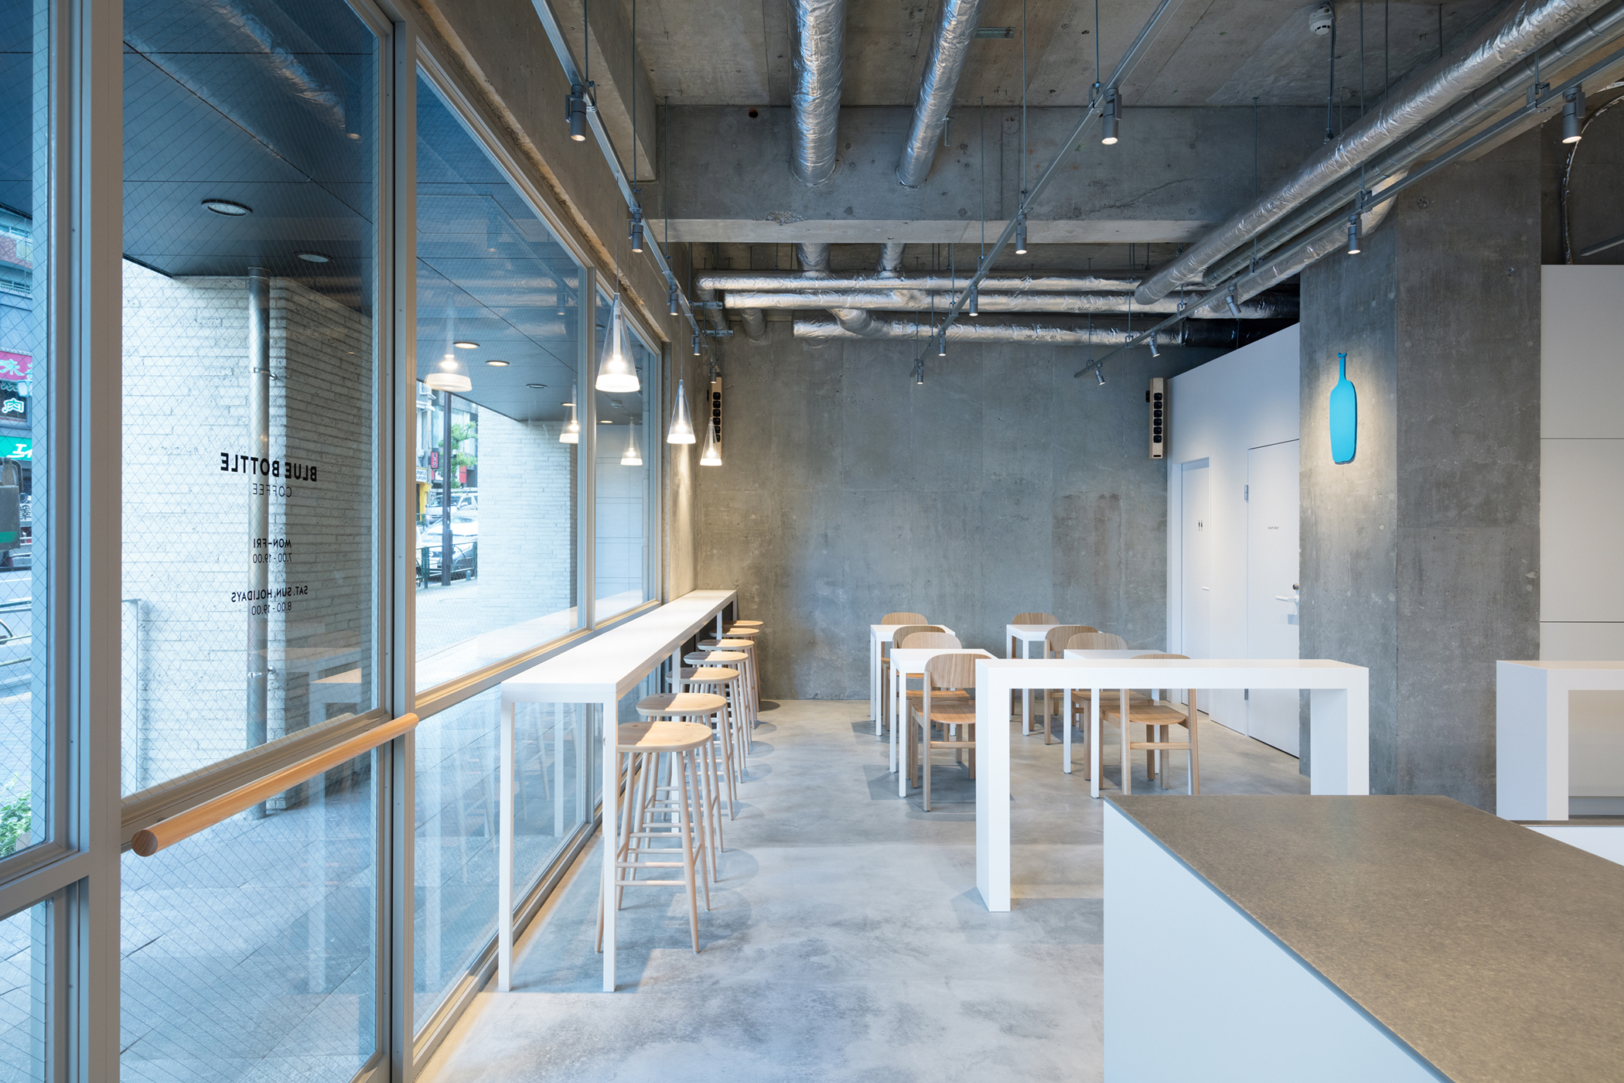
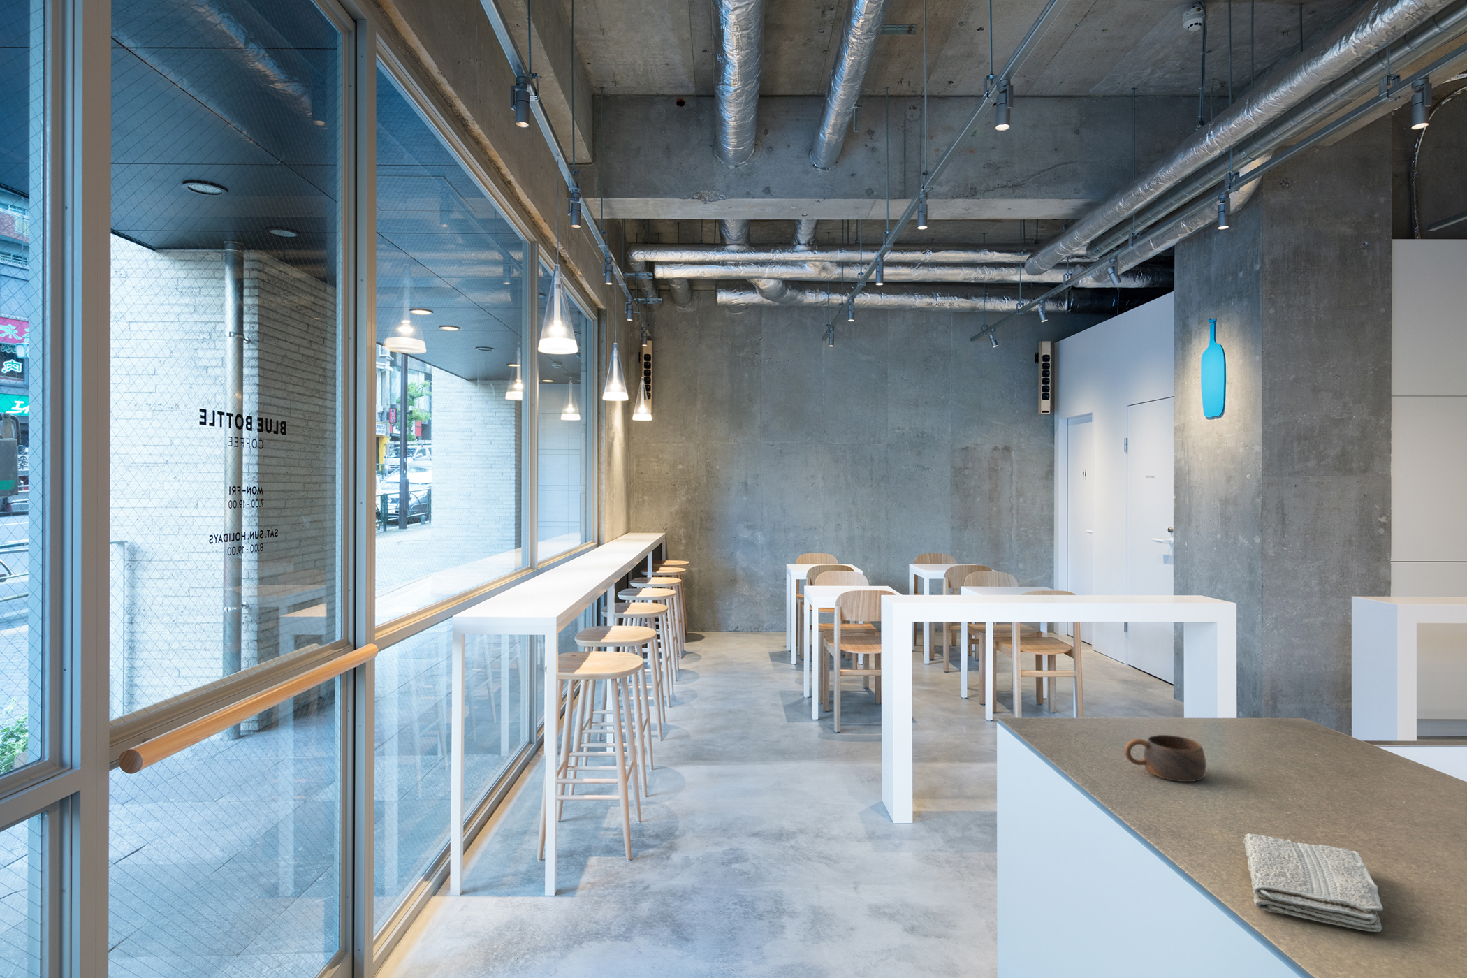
+ washcloth [1243,833,1384,932]
+ cup [1124,735,1207,783]
